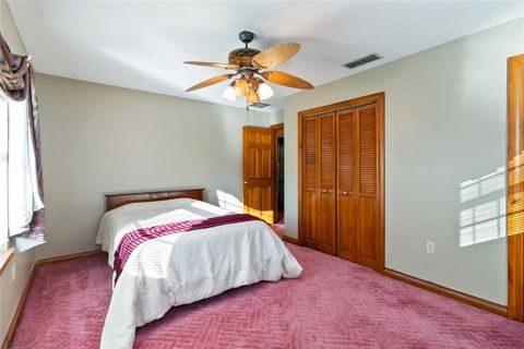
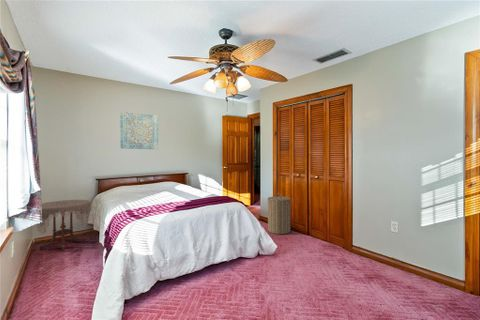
+ side table [36,199,92,252]
+ wall art [119,110,159,150]
+ laundry hamper [267,192,292,235]
